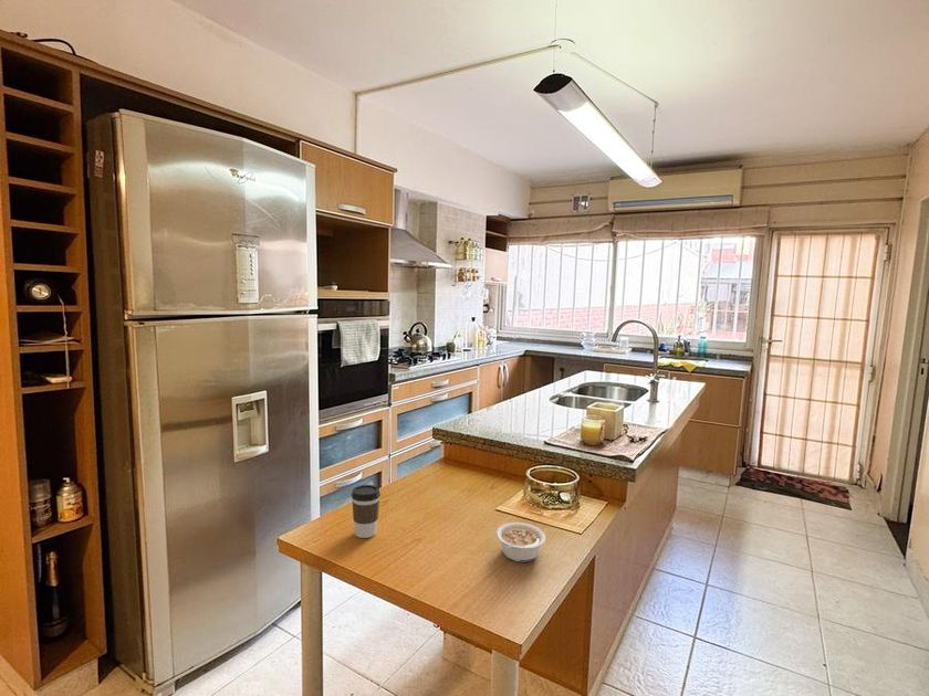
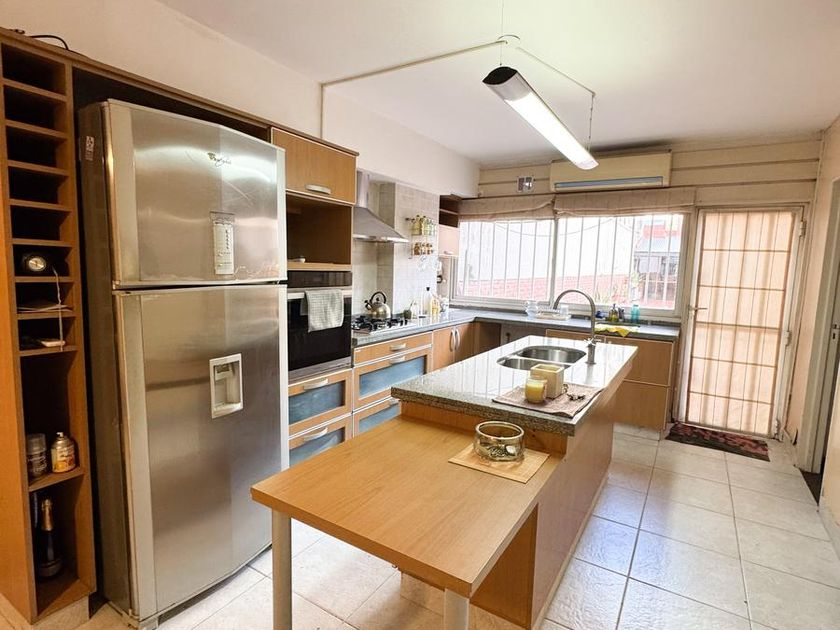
- legume [495,521,546,563]
- coffee cup [351,484,382,539]
